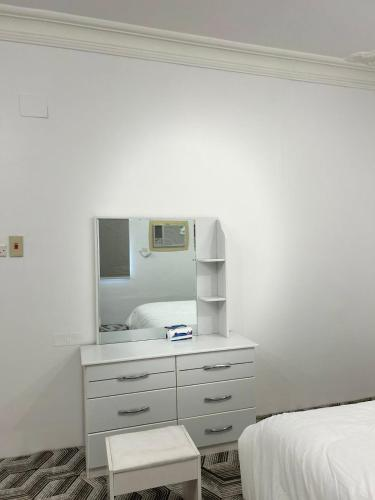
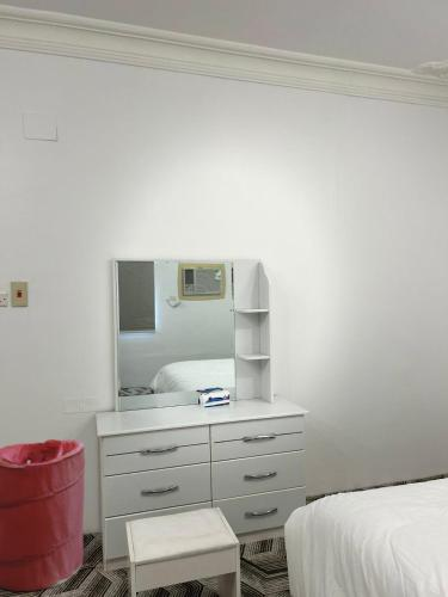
+ laundry hamper [0,438,86,592]
